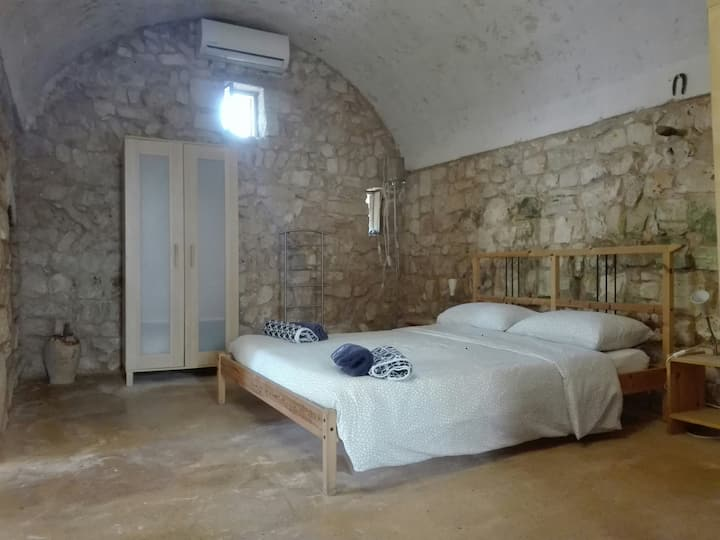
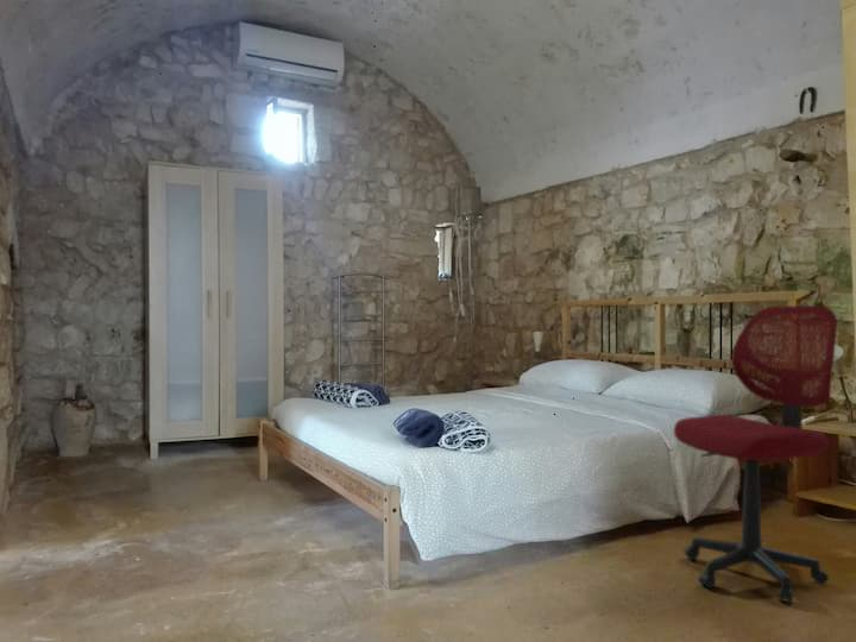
+ chair [673,304,838,605]
